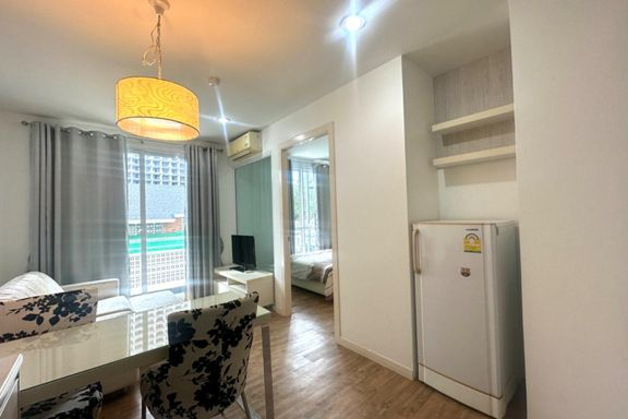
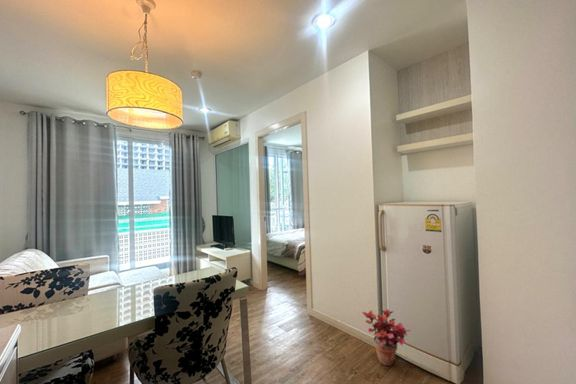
+ potted plant [361,308,412,367]
